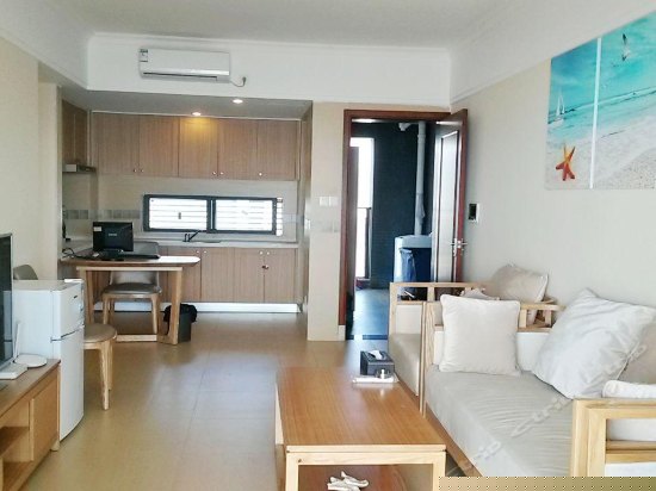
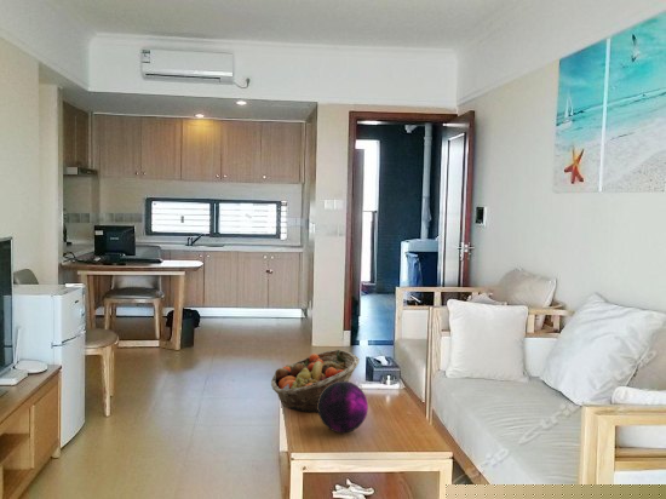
+ fruit basket [270,349,361,414]
+ decorative orb [317,380,369,434]
